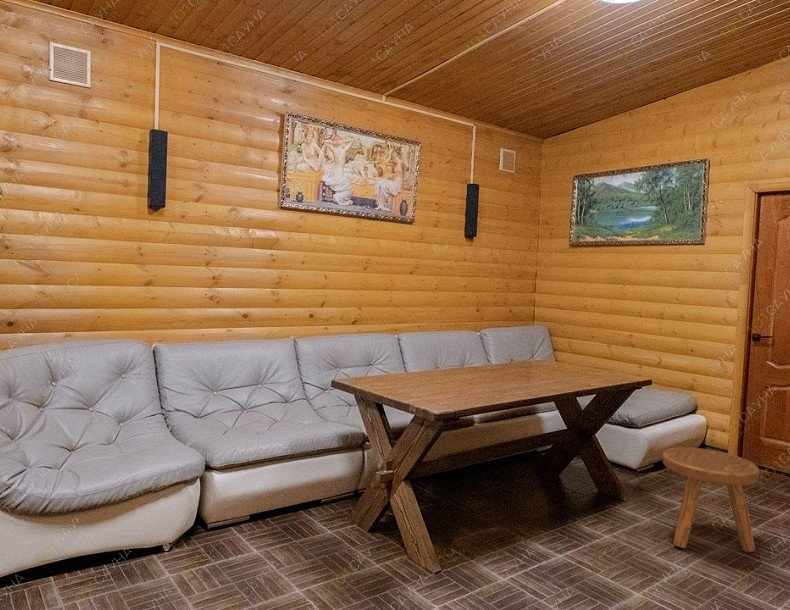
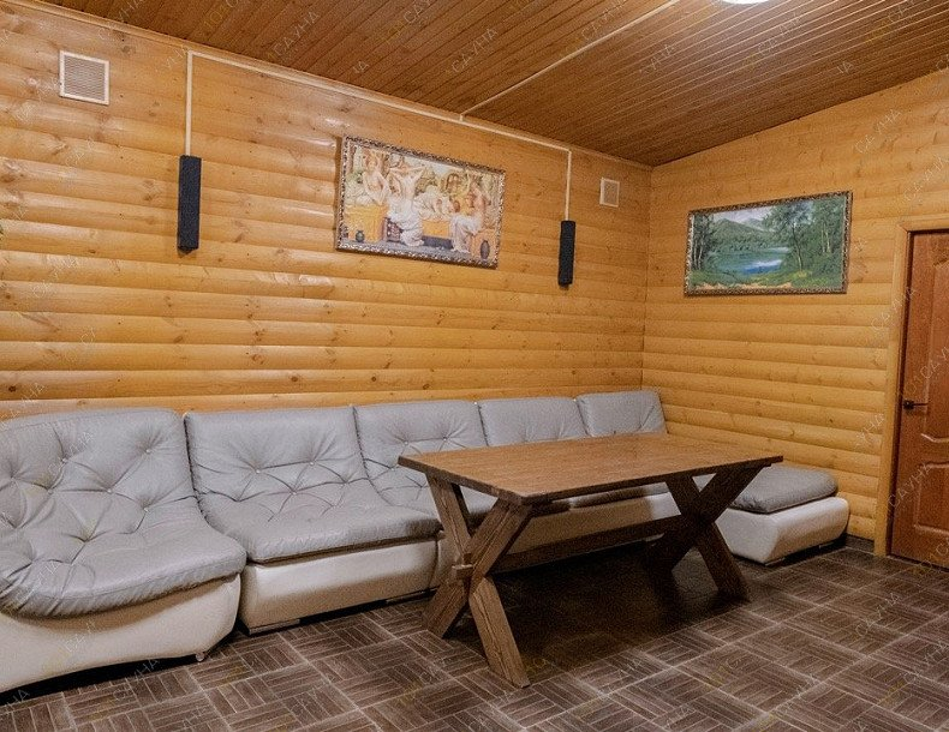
- stool [662,446,761,553]
